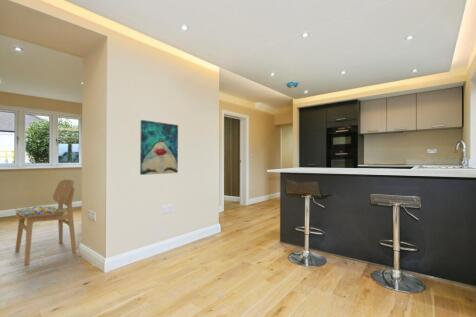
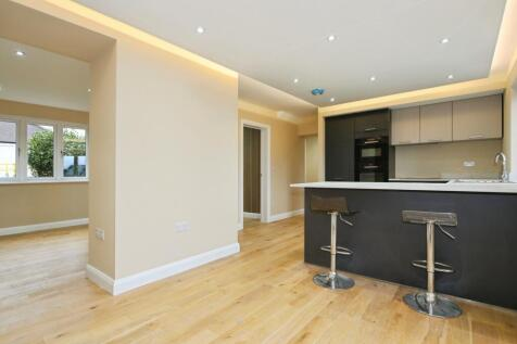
- wall art [139,119,179,176]
- dining chair [14,179,77,266]
